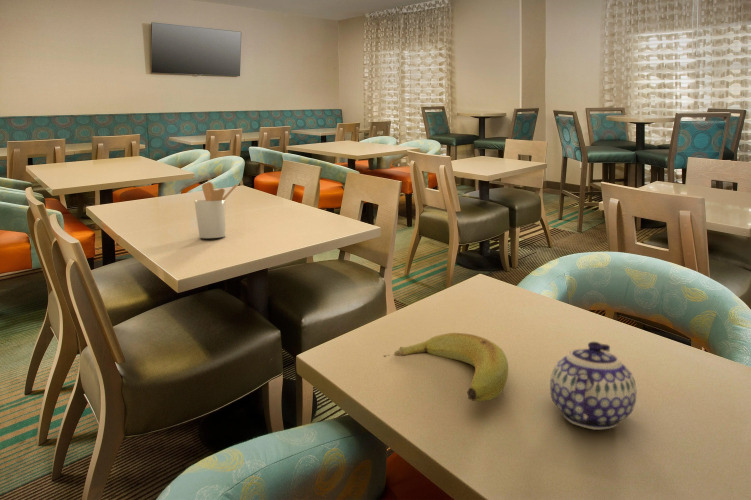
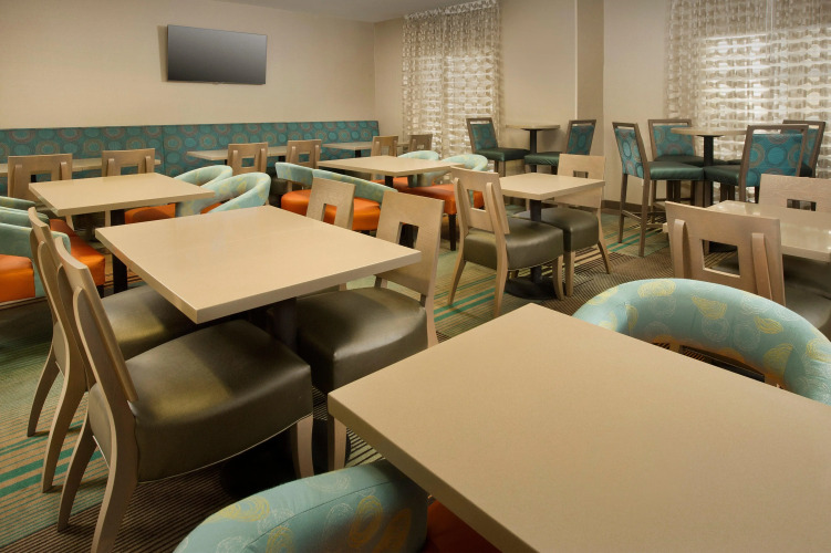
- teapot [549,341,638,431]
- banana [382,332,509,402]
- utensil holder [193,181,239,239]
